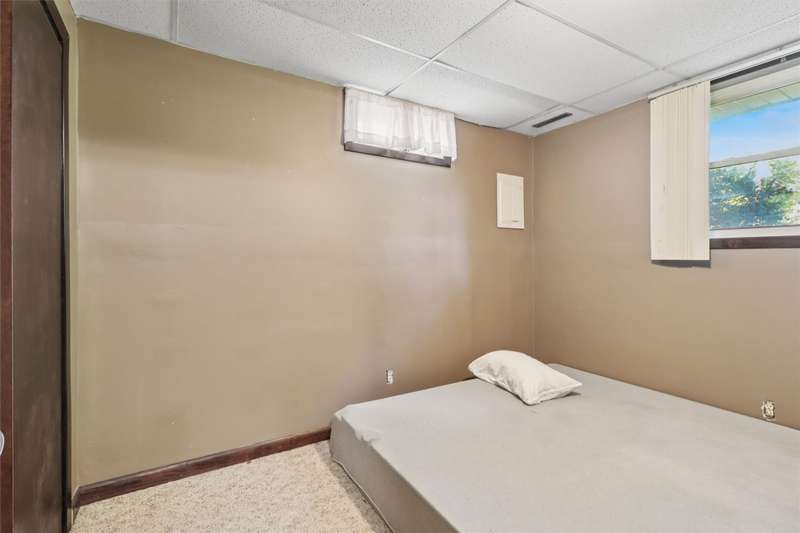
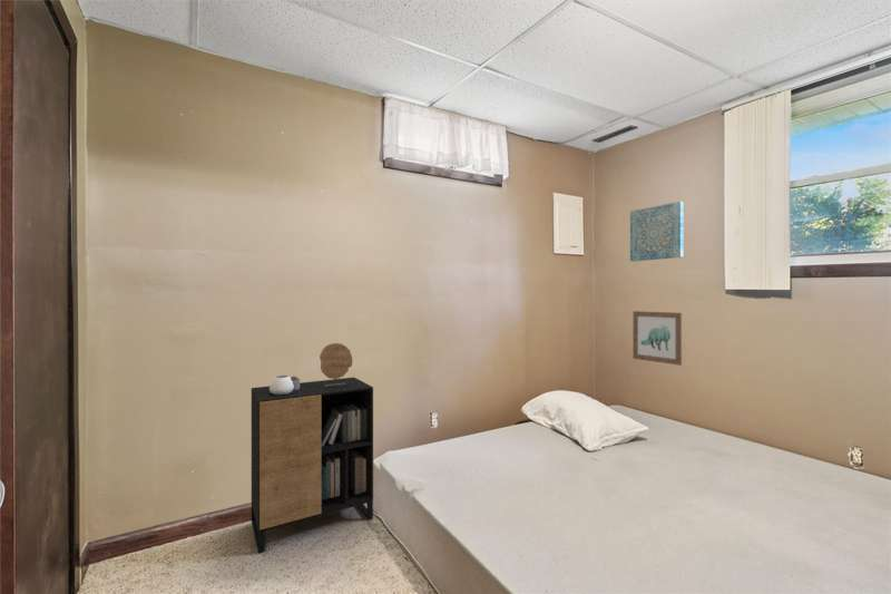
+ wall art [633,310,683,367]
+ cabinet [251,342,374,554]
+ wall art [629,201,685,263]
